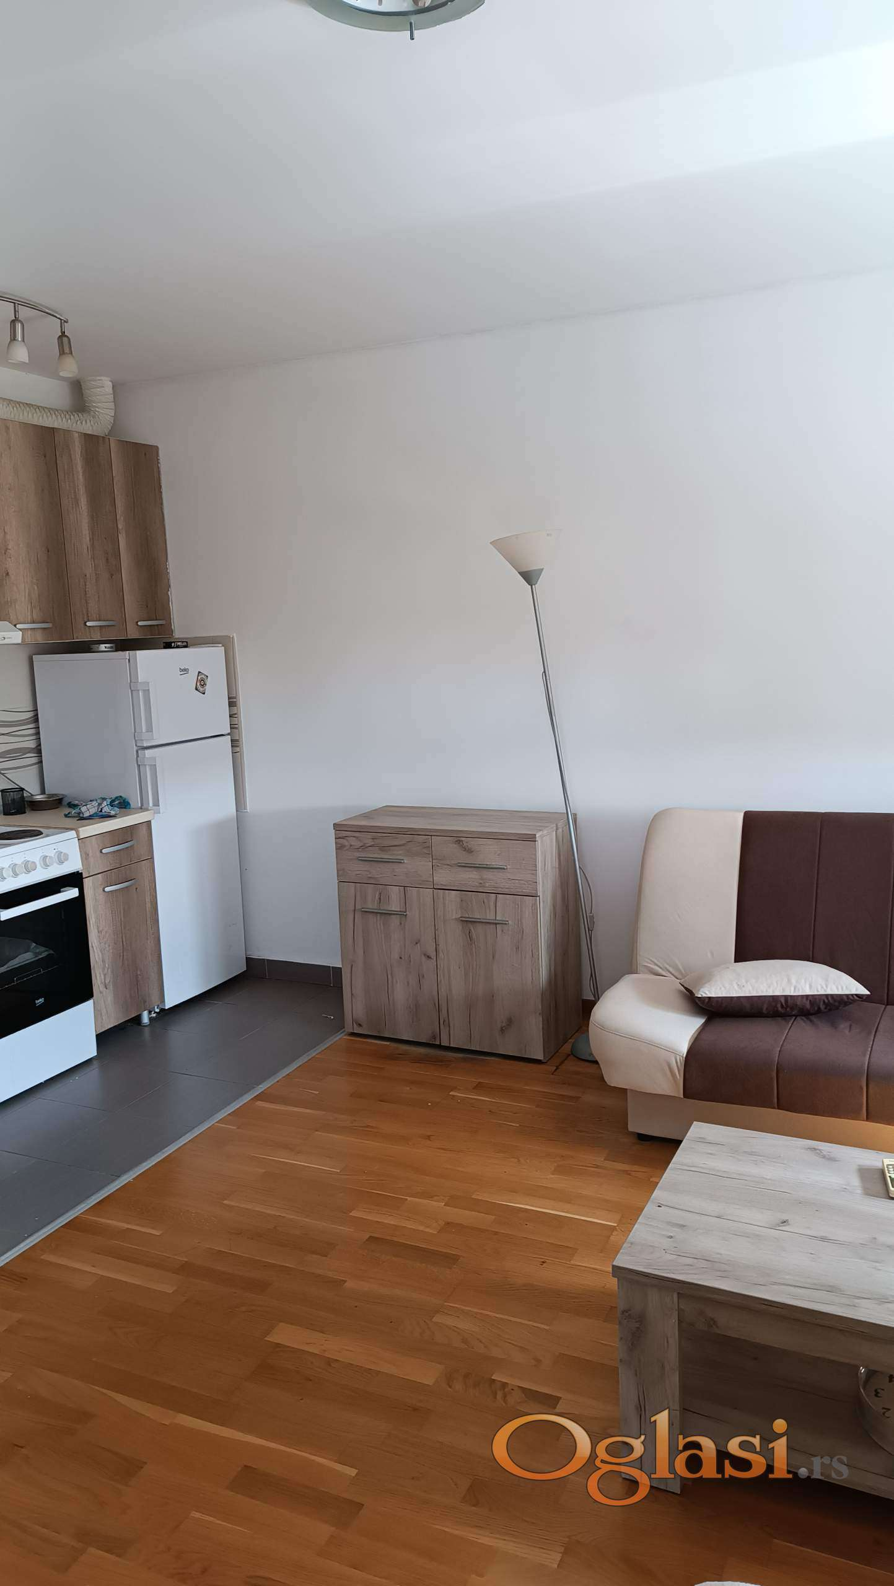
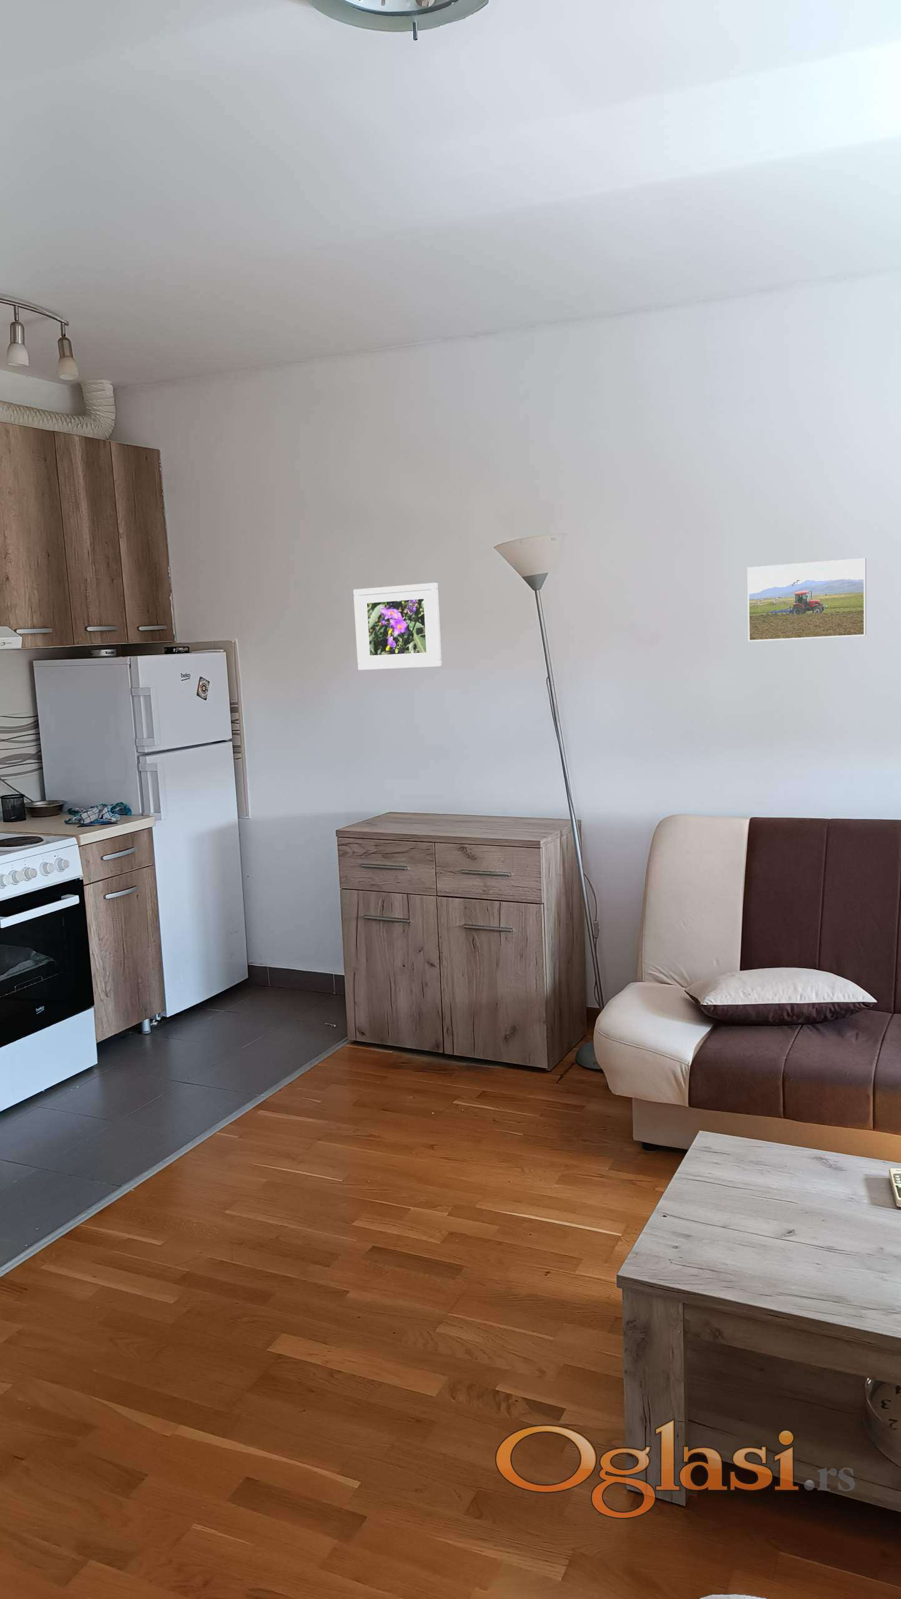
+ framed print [746,558,867,642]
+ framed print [352,582,442,671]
